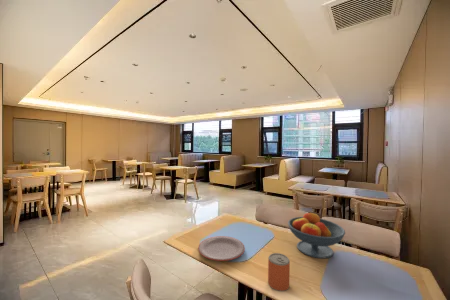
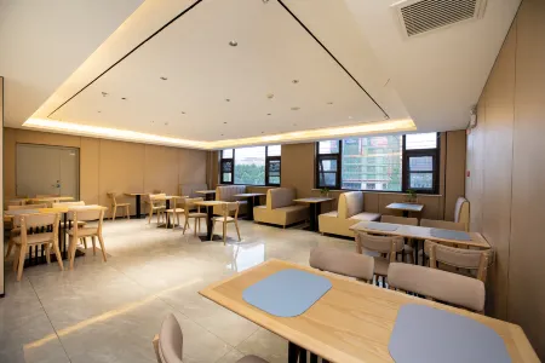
- fruit bowl [287,210,346,260]
- beverage can [267,252,291,292]
- plate [197,235,246,262]
